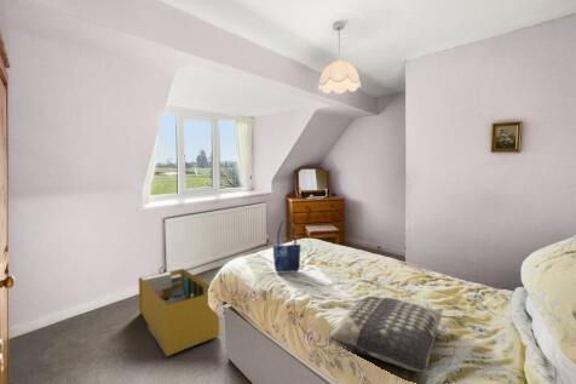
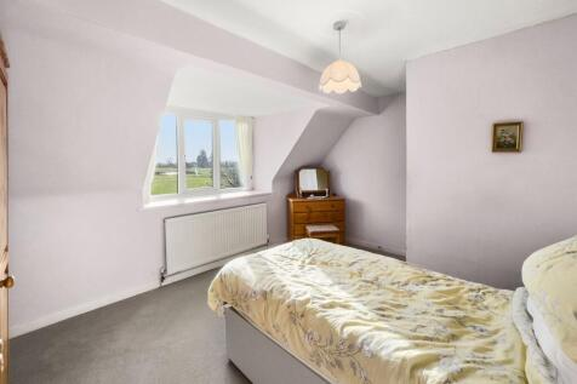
- storage bin [138,268,221,357]
- cushion [328,296,443,373]
- shopping bag [272,217,301,274]
